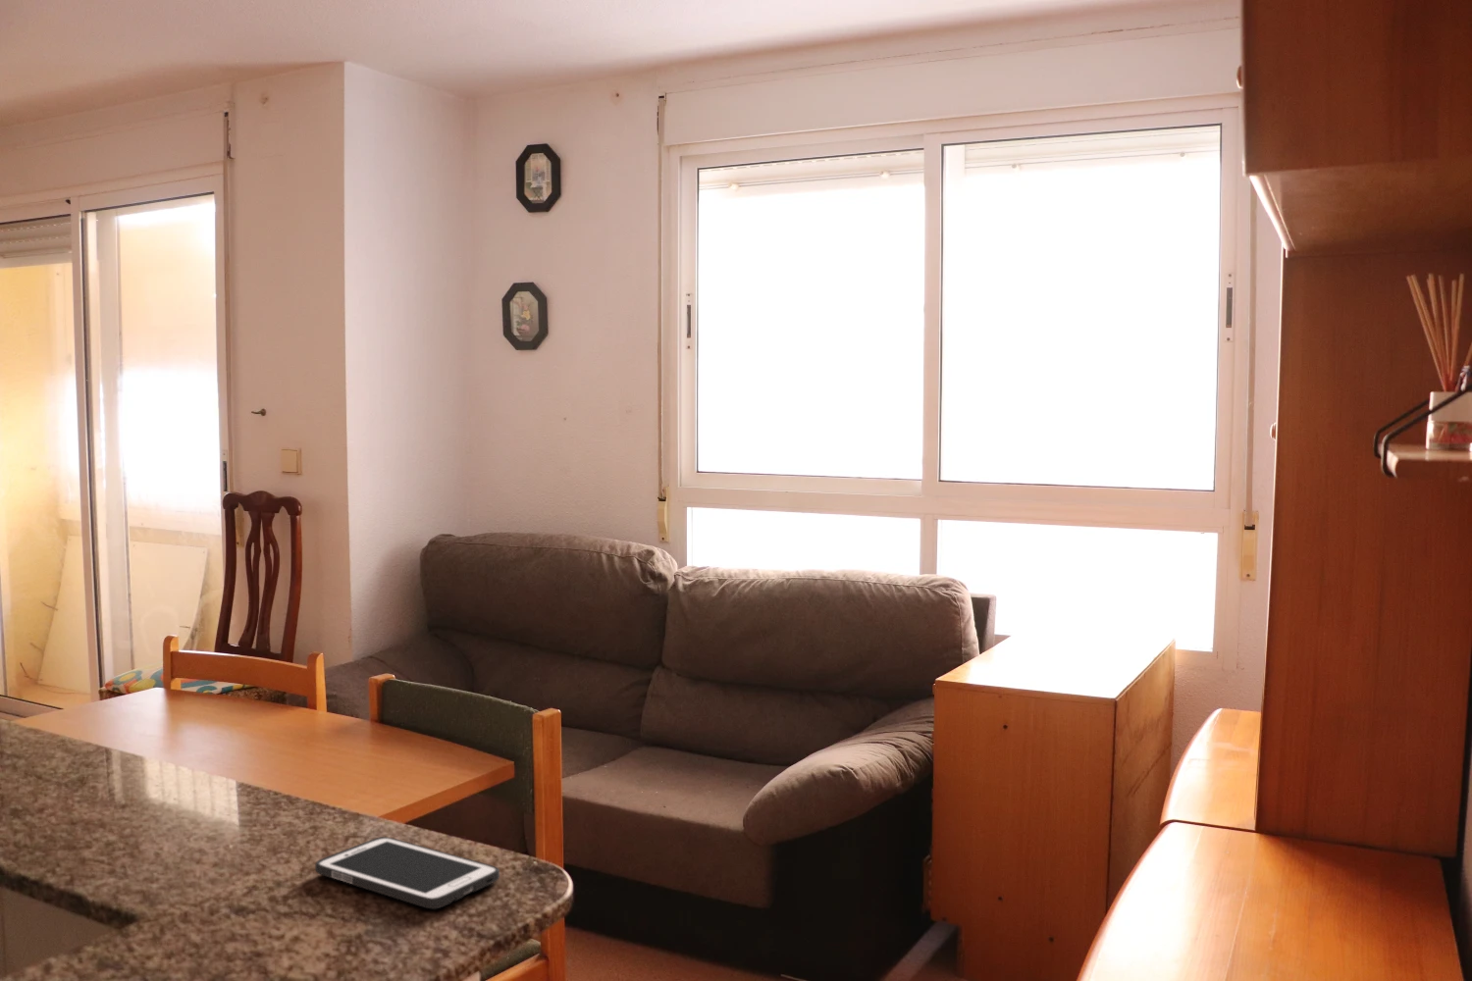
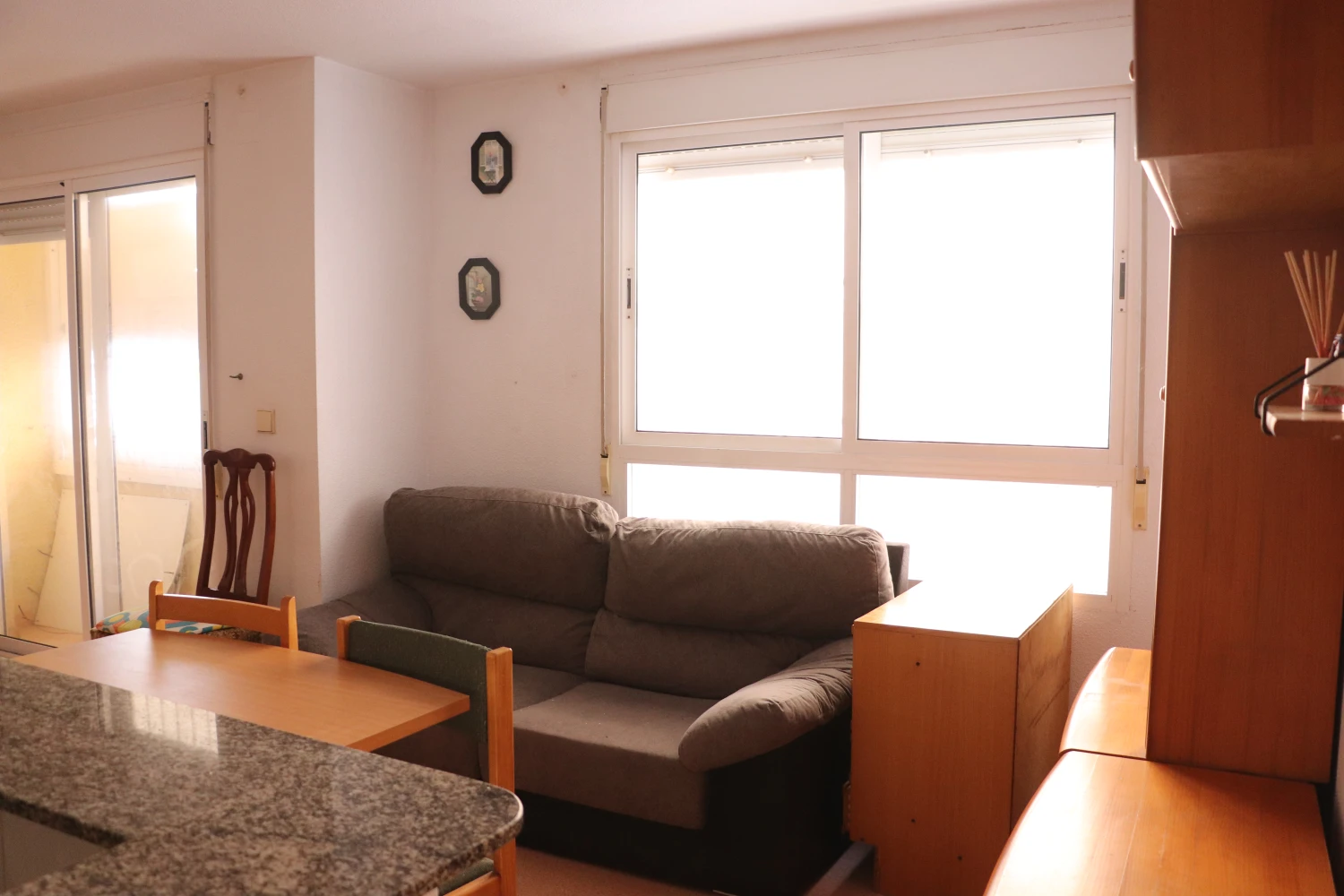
- cell phone [314,835,501,910]
